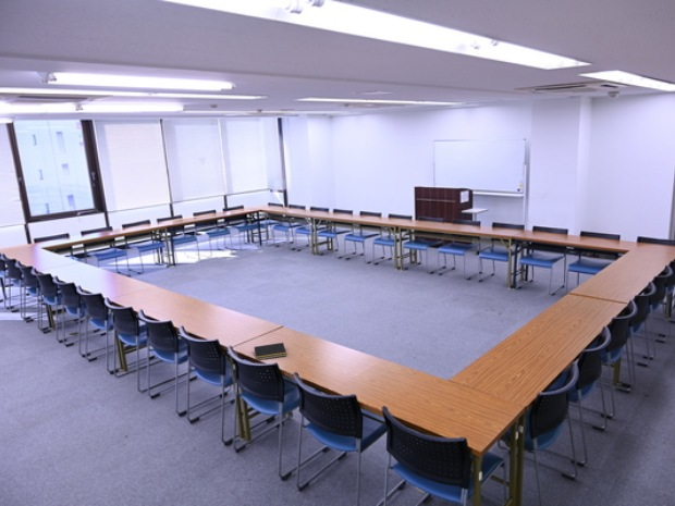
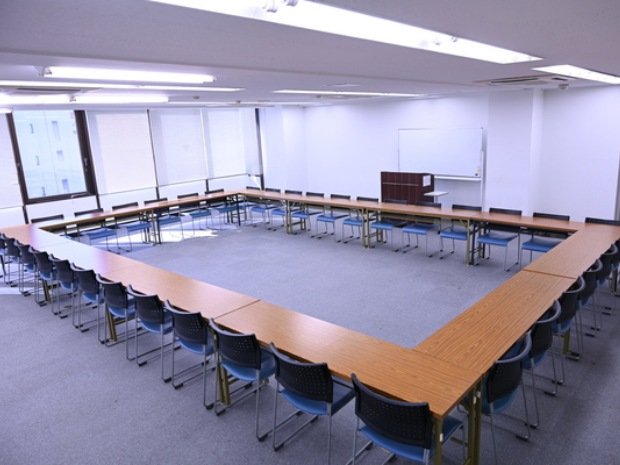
- notepad [254,342,287,361]
